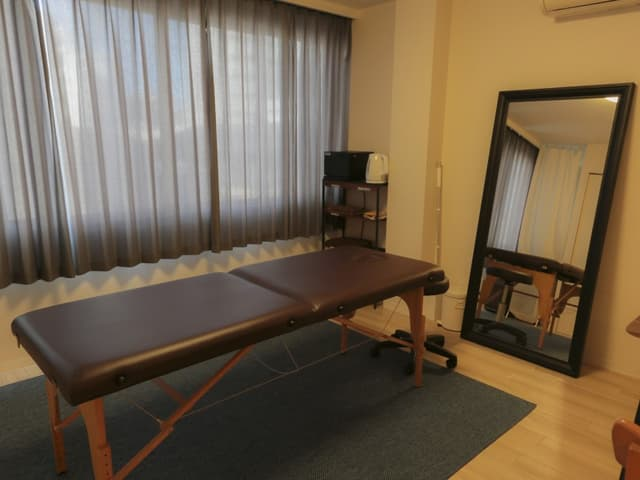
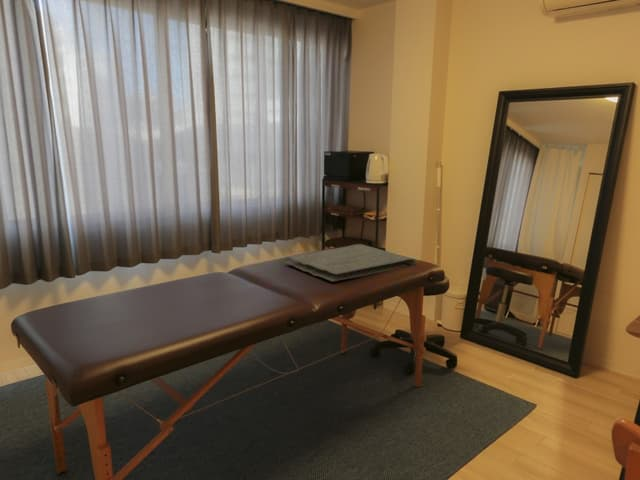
+ towel [284,243,417,283]
